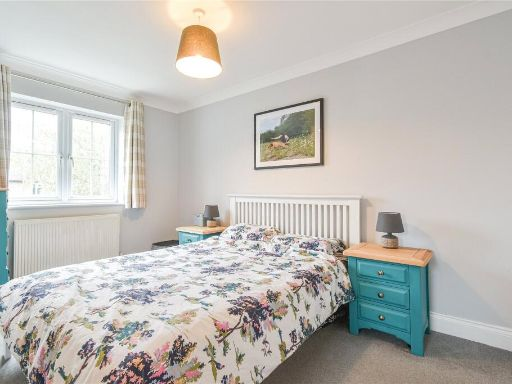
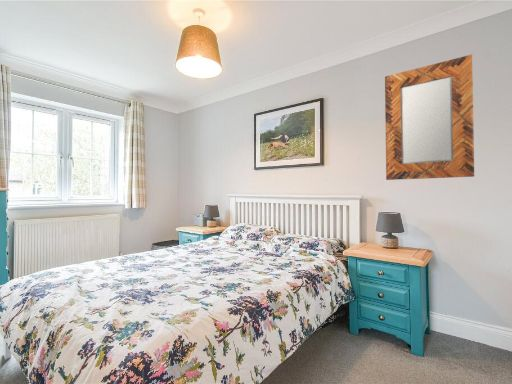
+ home mirror [384,54,475,181]
